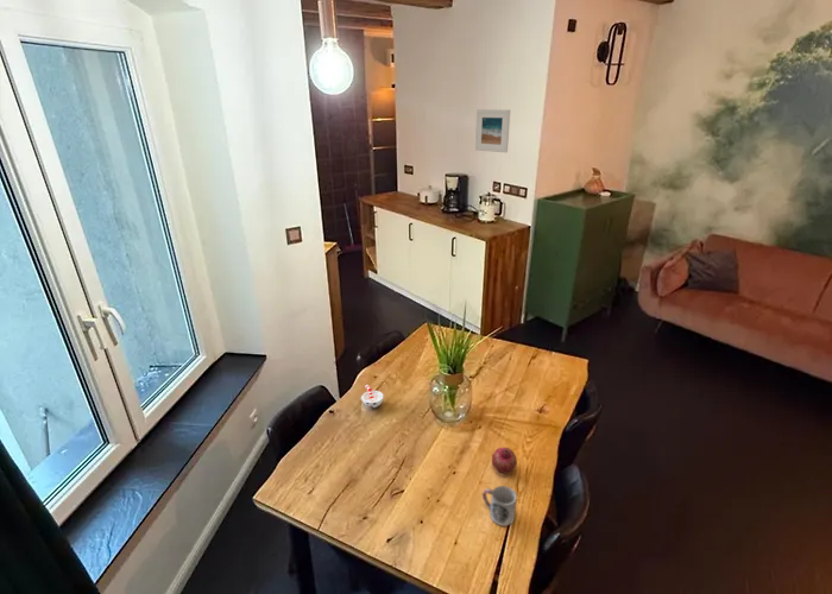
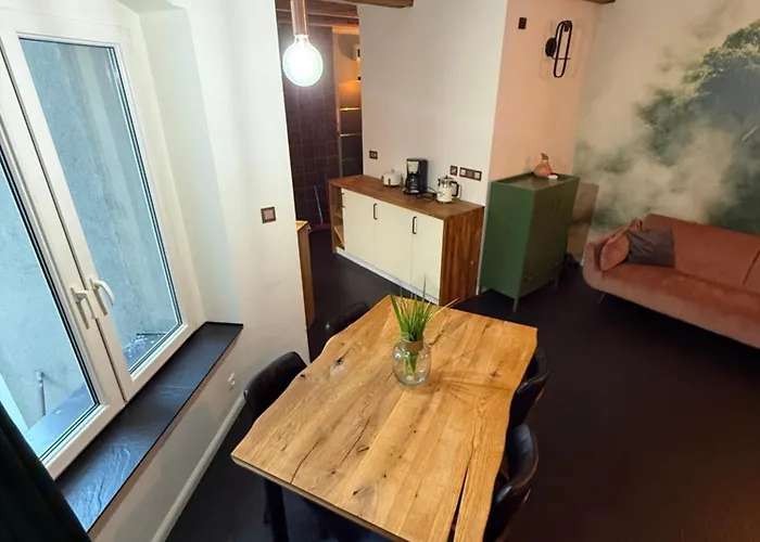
- cup [481,485,518,527]
- cup [360,384,385,409]
- fruit [491,447,518,474]
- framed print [474,108,511,153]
